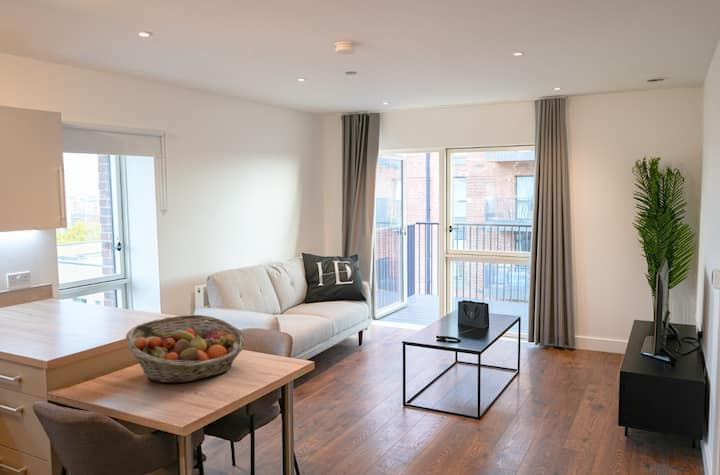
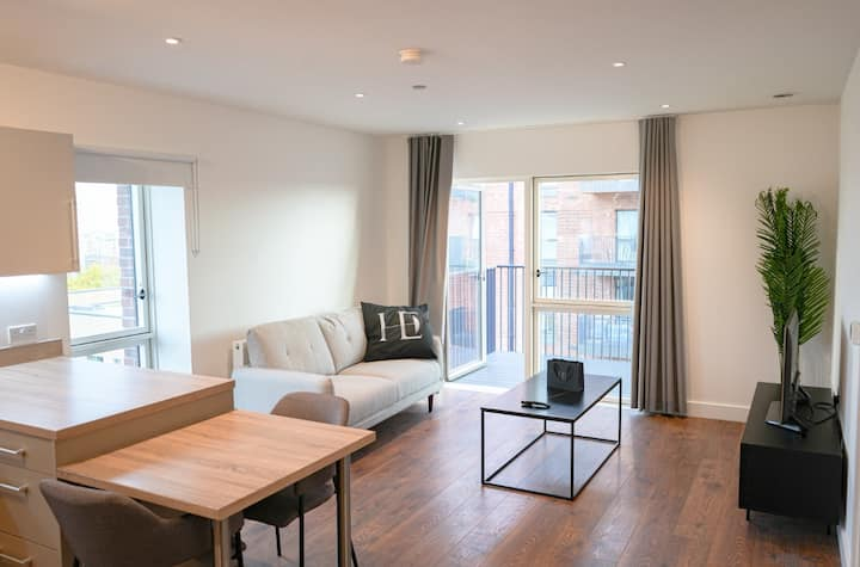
- fruit basket [125,314,247,384]
